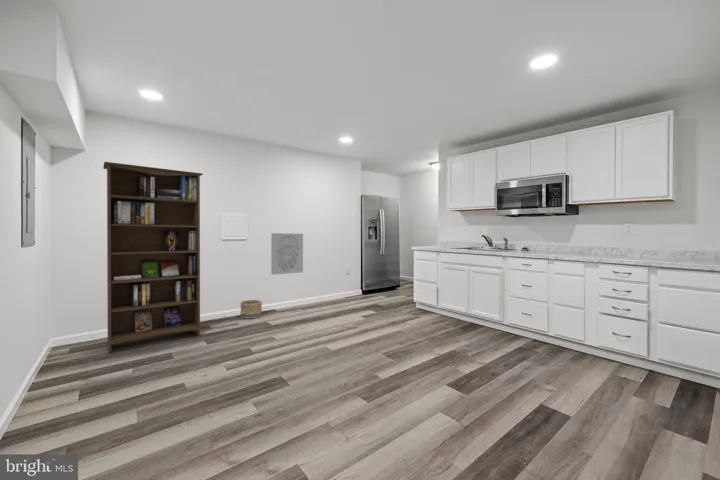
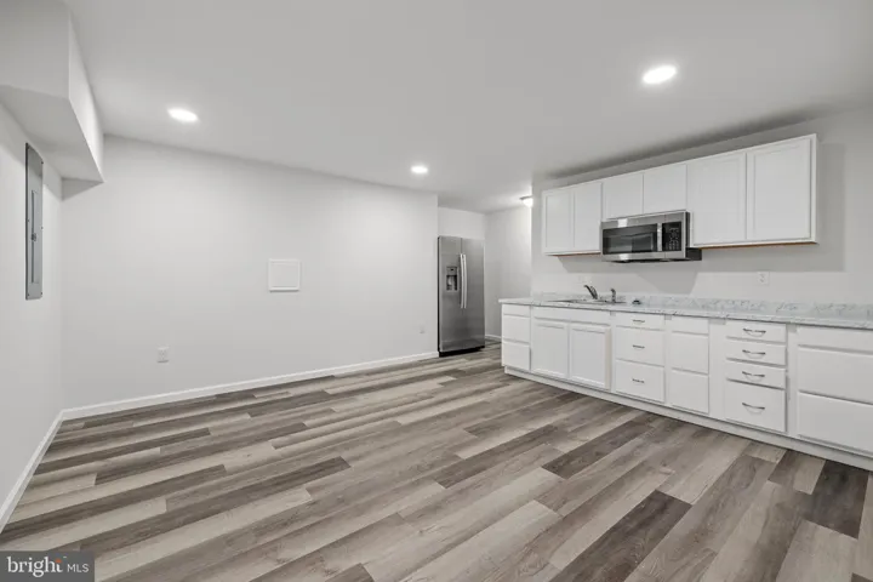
- wall art [270,232,304,276]
- bookcase [102,161,204,353]
- basket [239,299,263,320]
